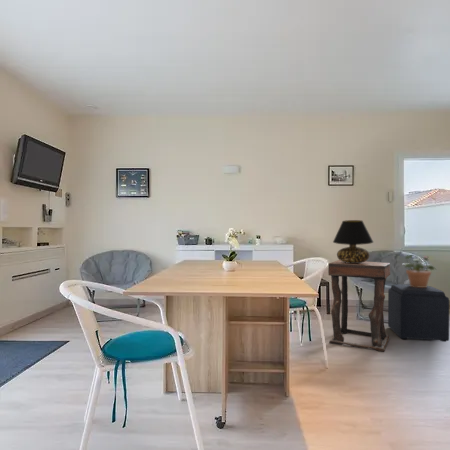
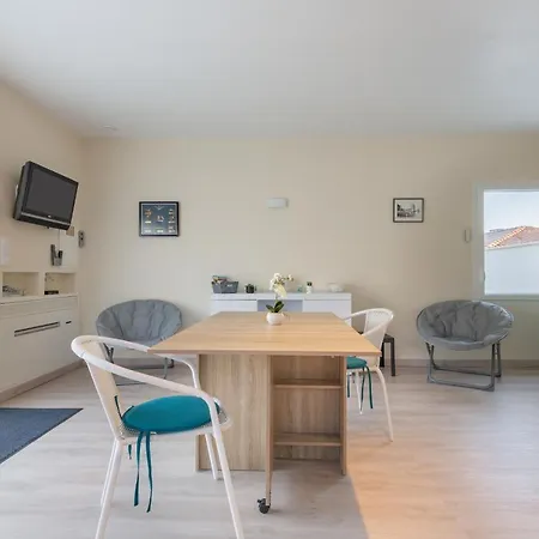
- side table [327,259,391,353]
- ottoman [387,283,450,343]
- potted plant [402,254,436,287]
- table lamp [332,219,374,263]
